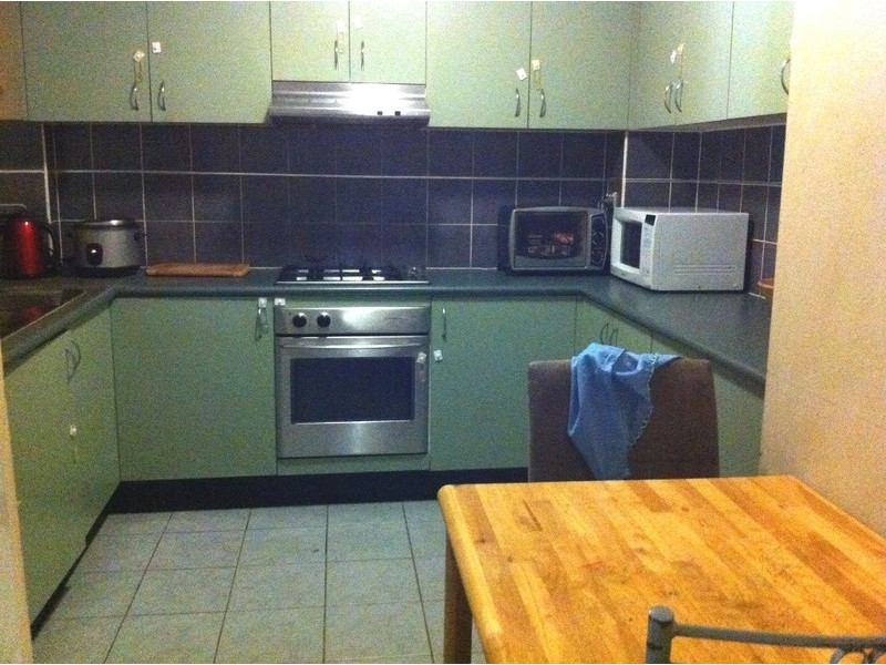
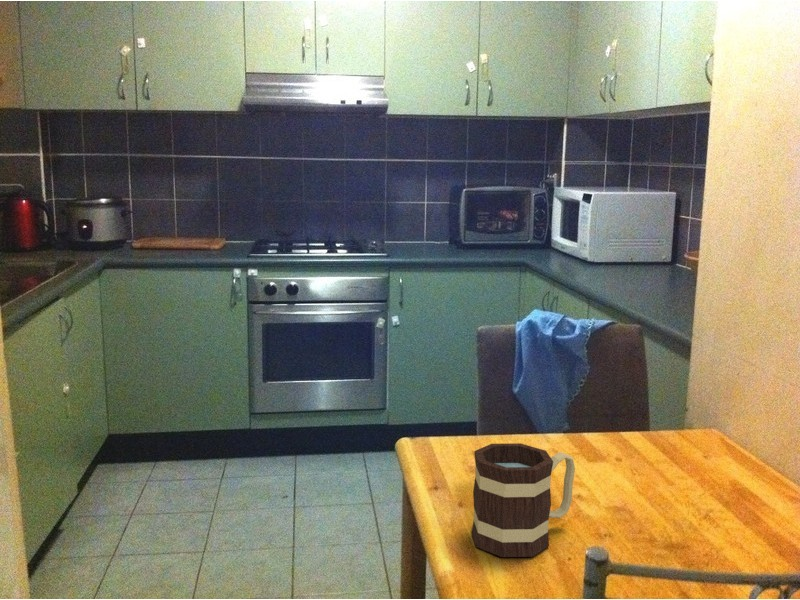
+ mug [471,442,576,558]
